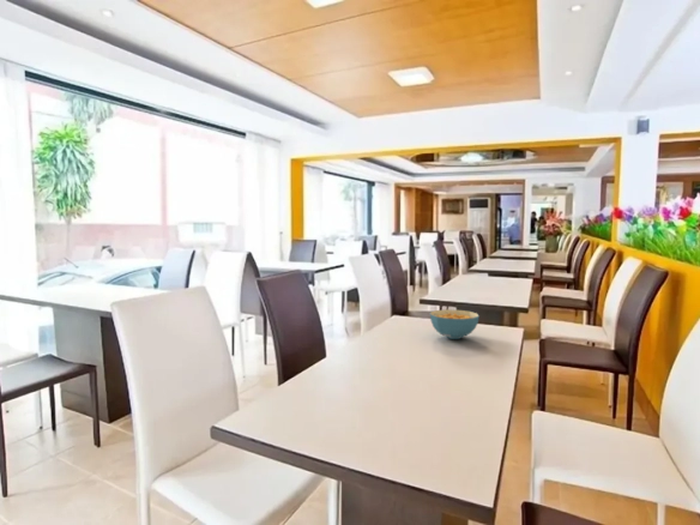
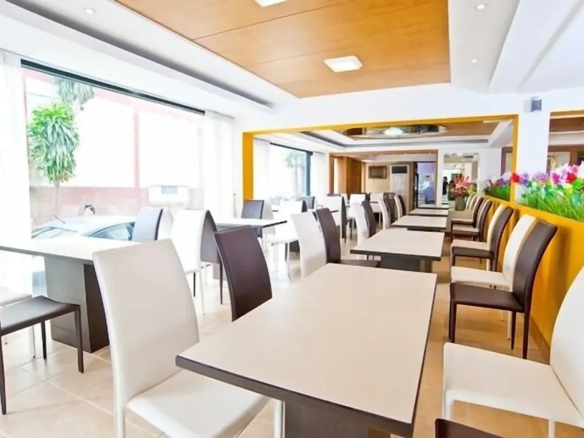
- cereal bowl [429,308,481,340]
